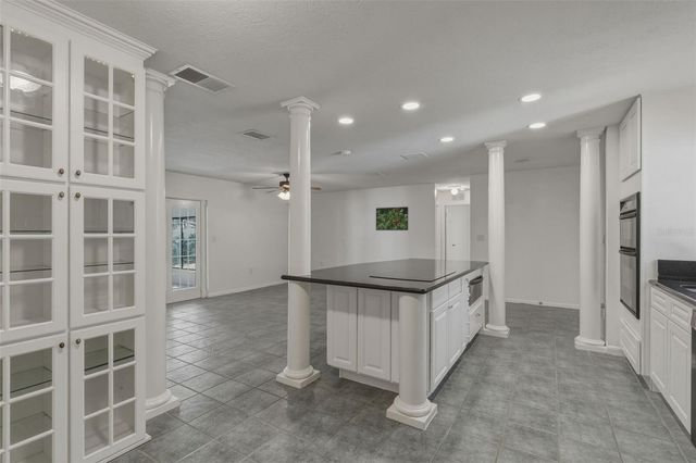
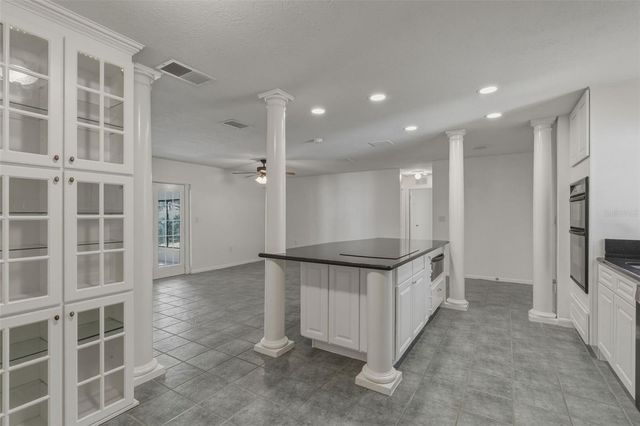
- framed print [375,205,409,232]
